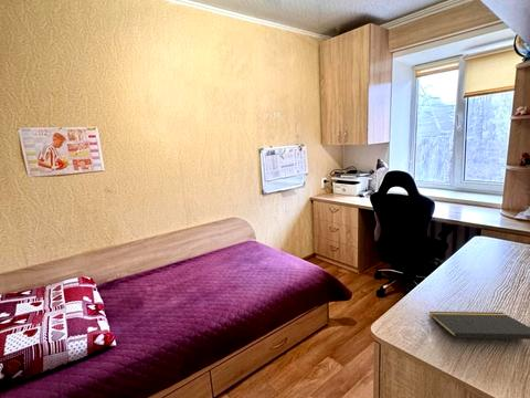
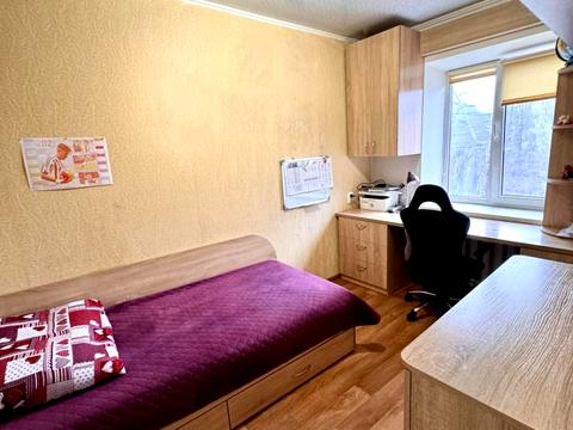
- notepad [428,311,530,341]
